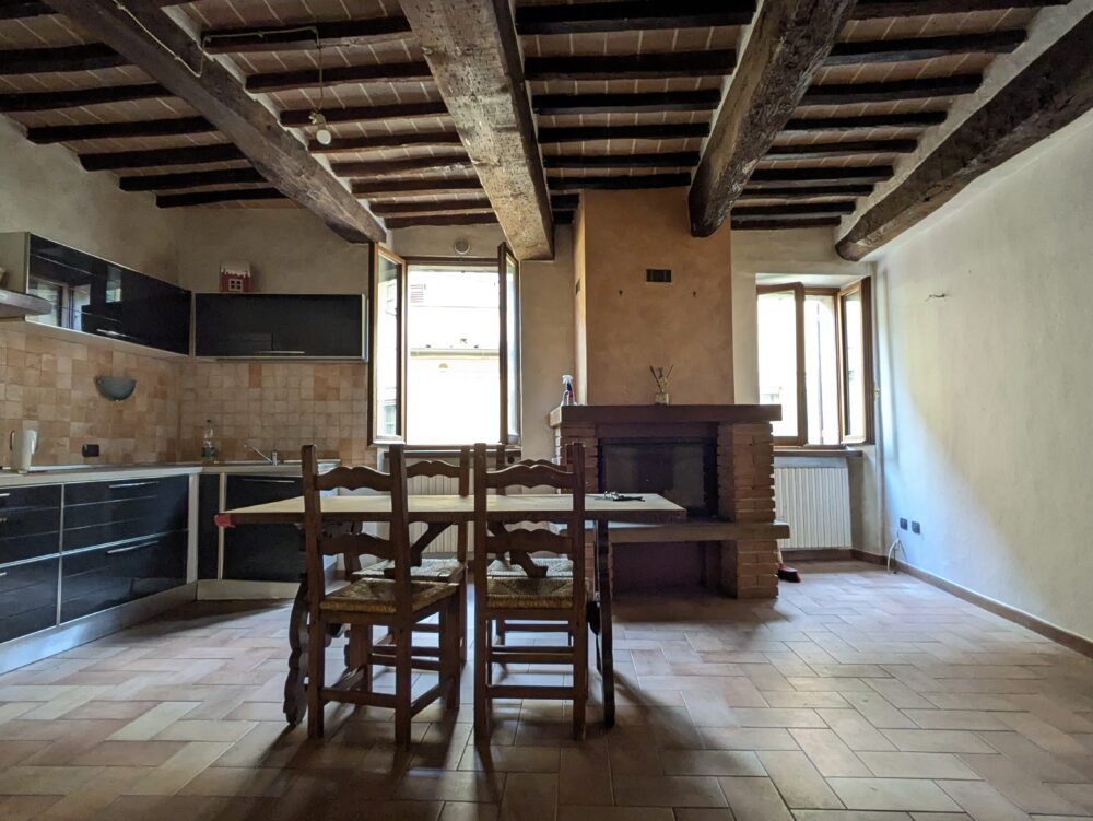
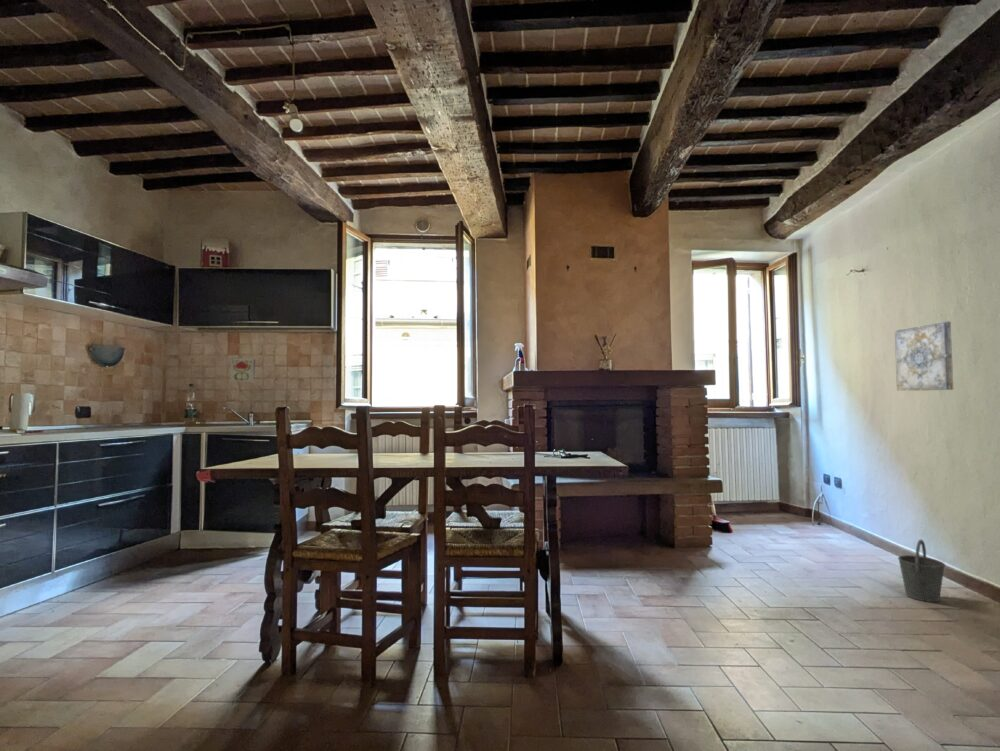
+ decorative tile [229,357,256,383]
+ bucket [897,539,946,603]
+ wall art [894,321,954,392]
